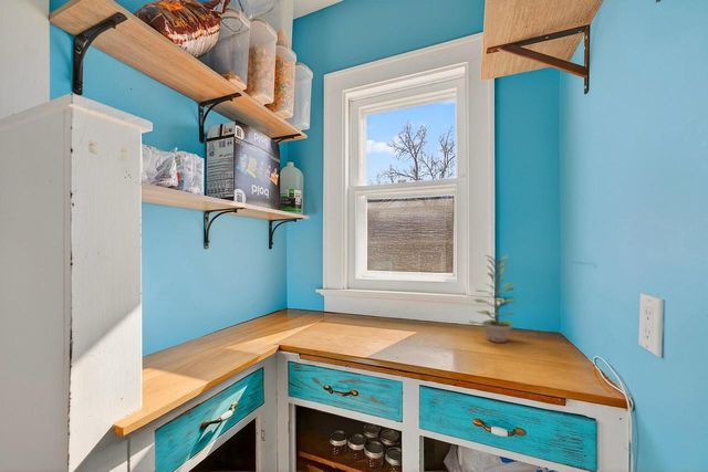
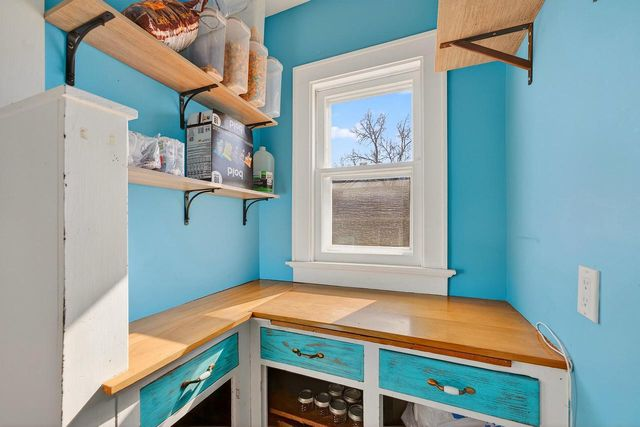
- plant [468,253,519,344]
